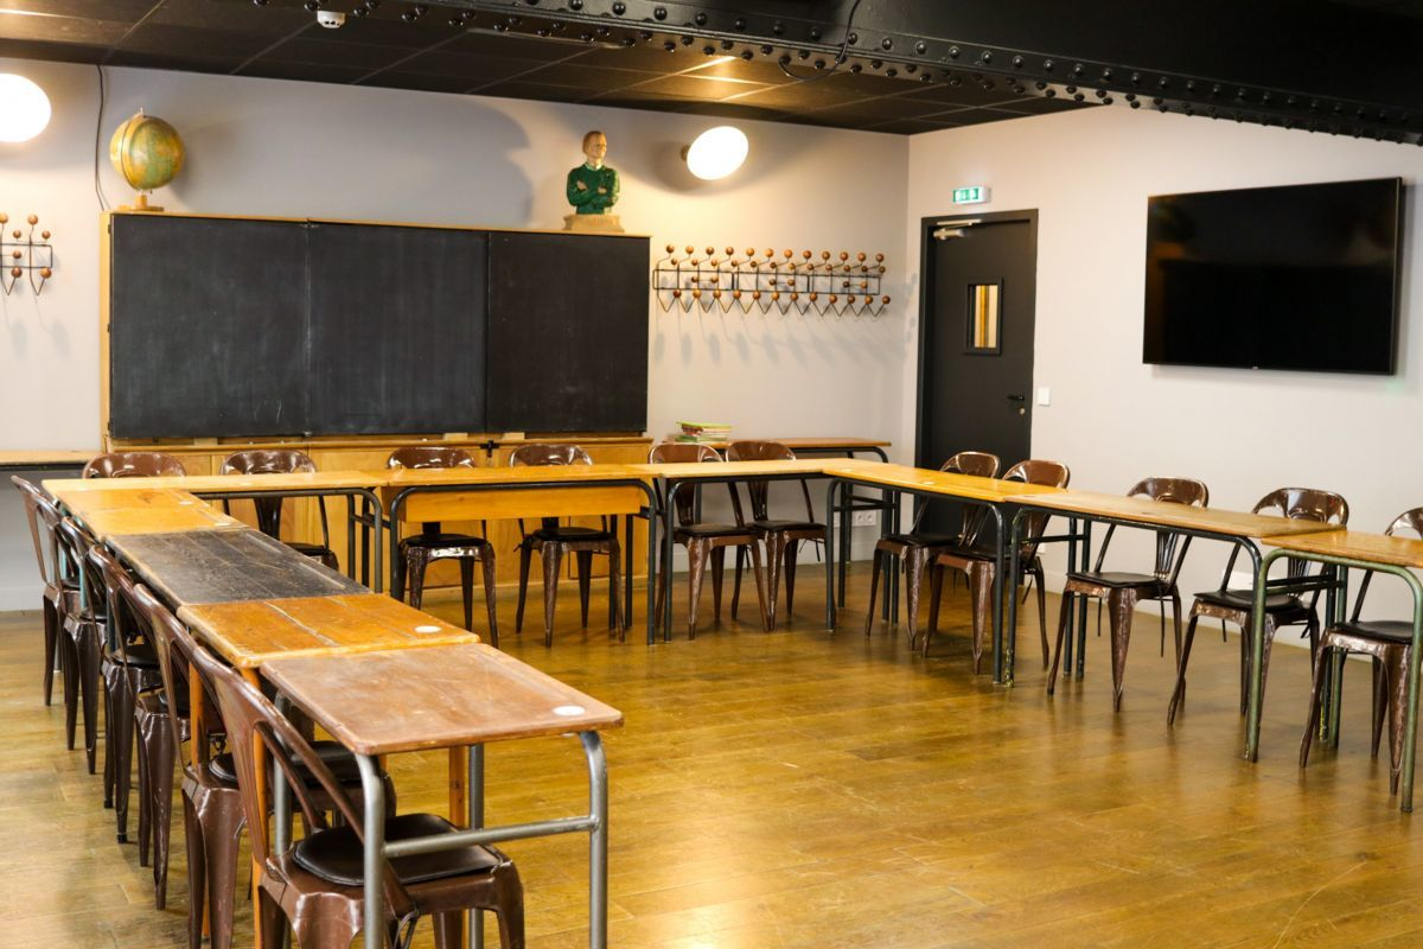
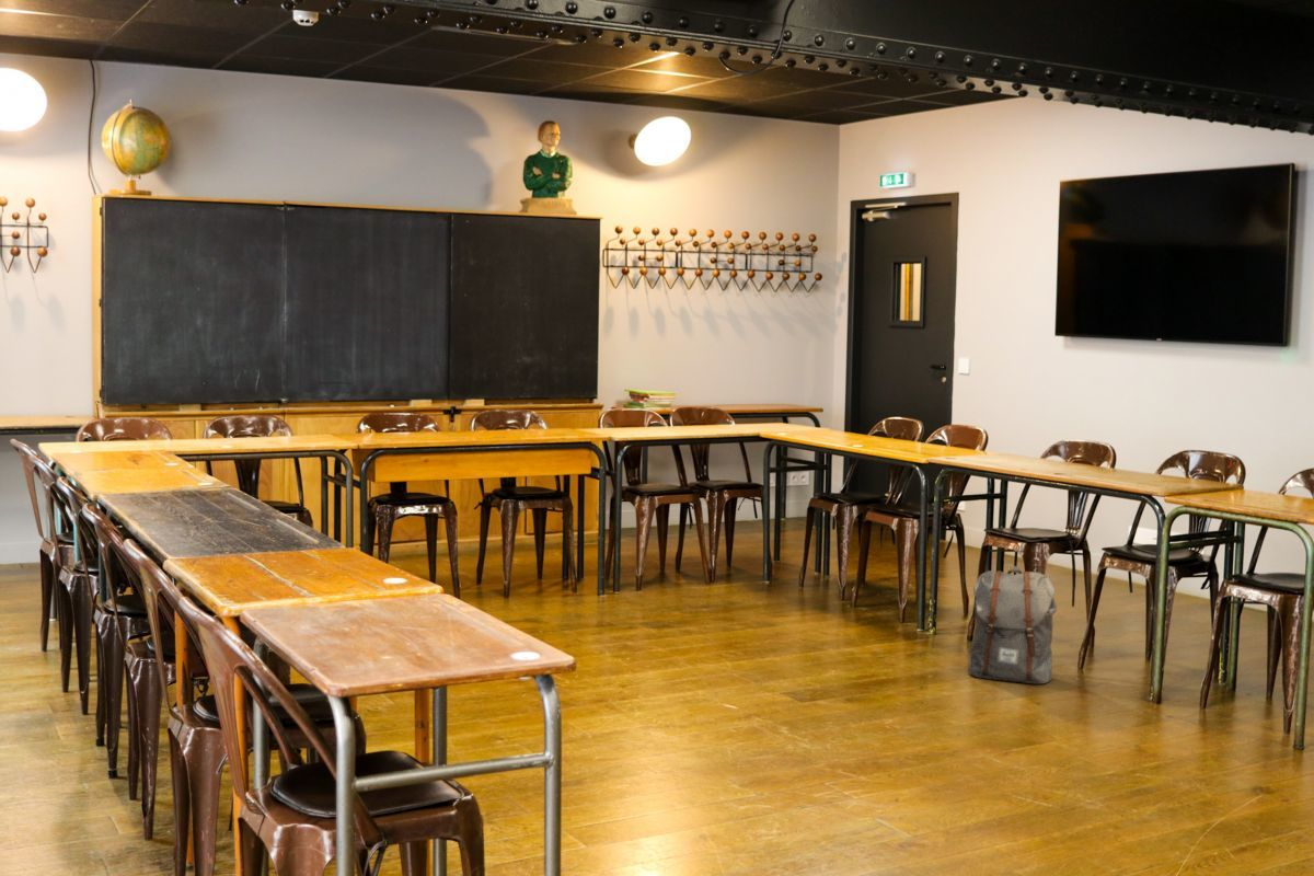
+ backpack [967,565,1058,685]
